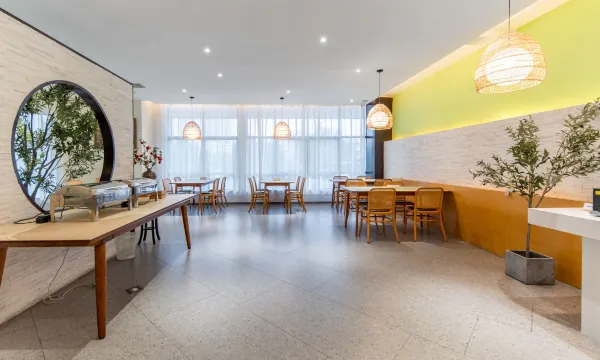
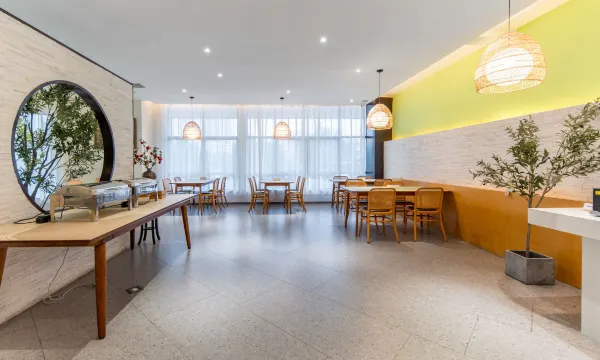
- wastebasket [114,231,138,261]
